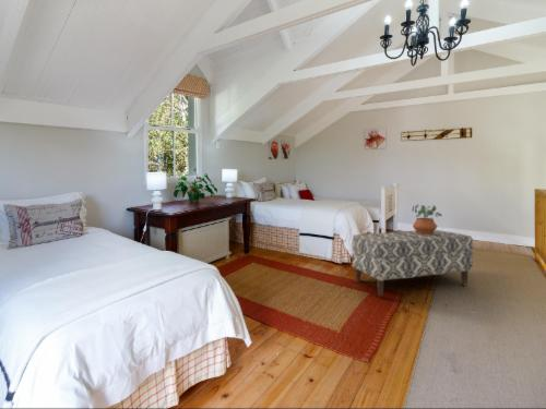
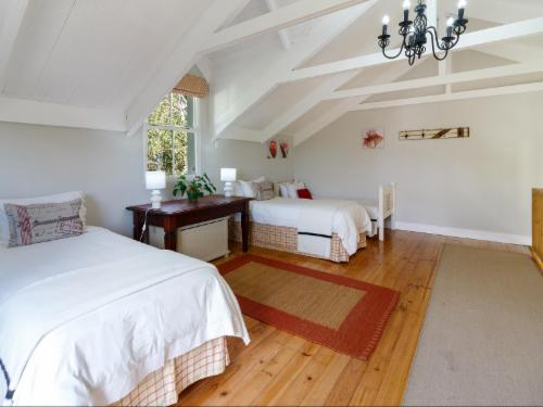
- potted plant [412,203,443,234]
- bench [351,229,474,298]
